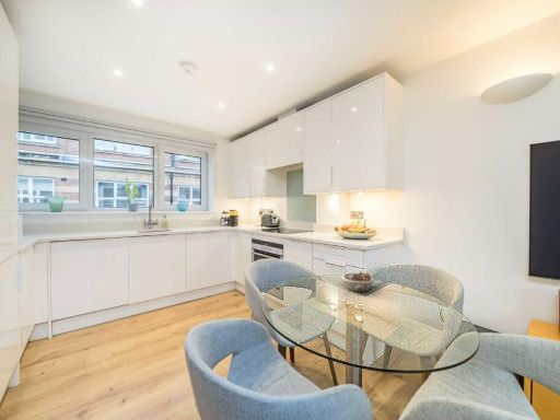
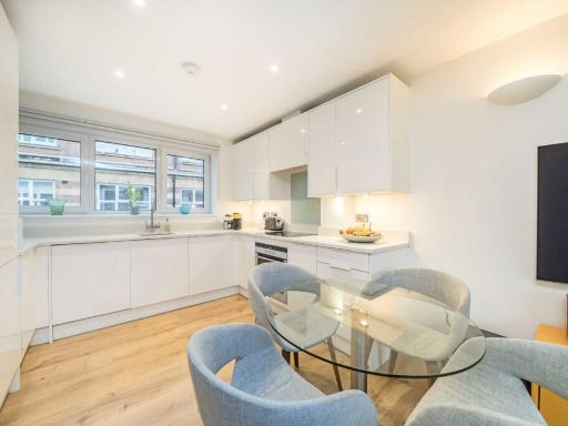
- succulent planter [340,271,375,293]
